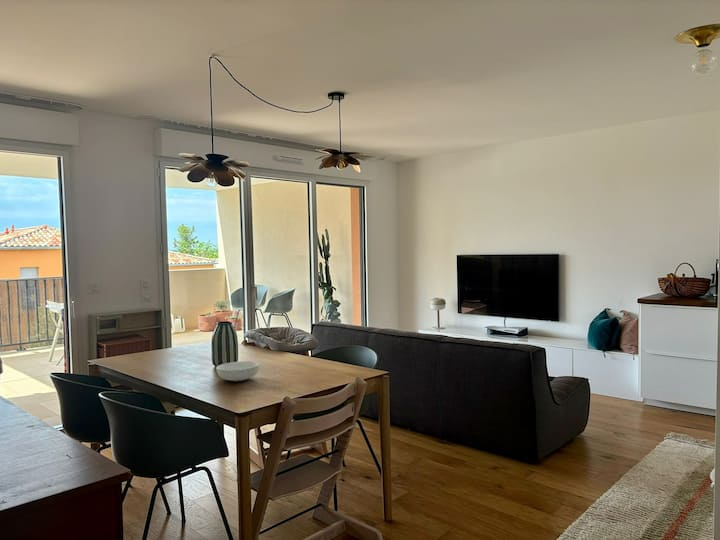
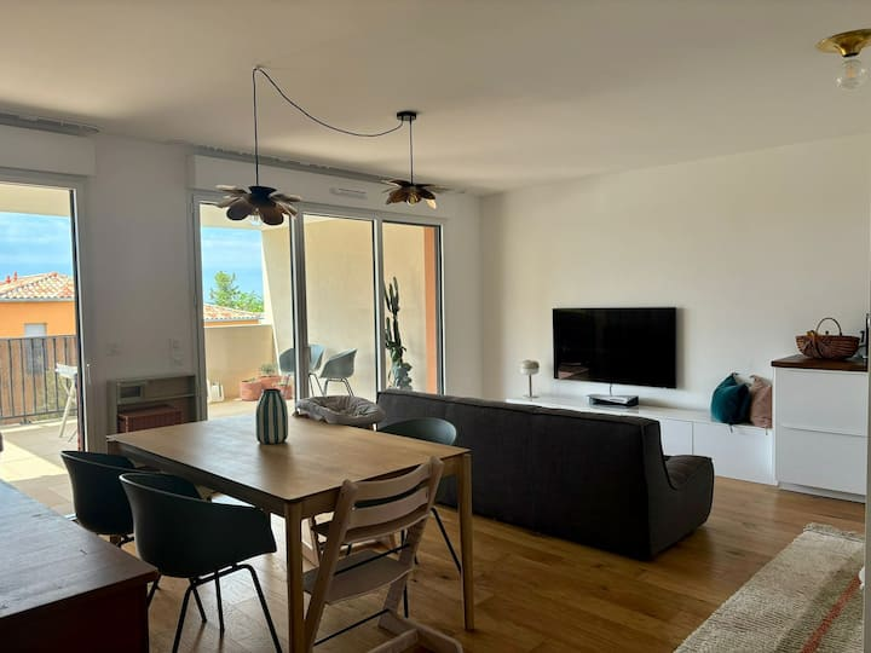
- serving bowl [215,360,260,382]
